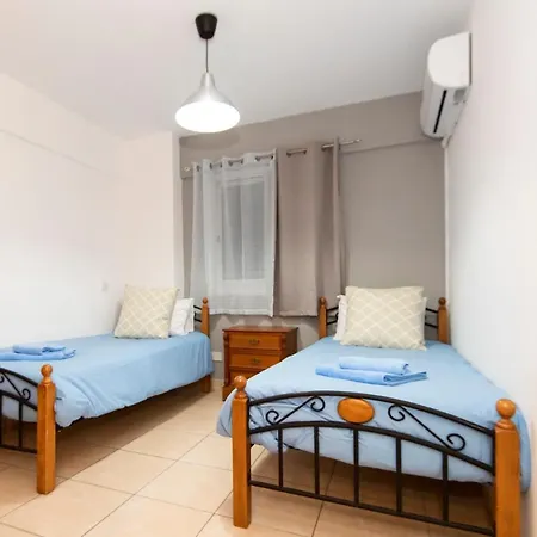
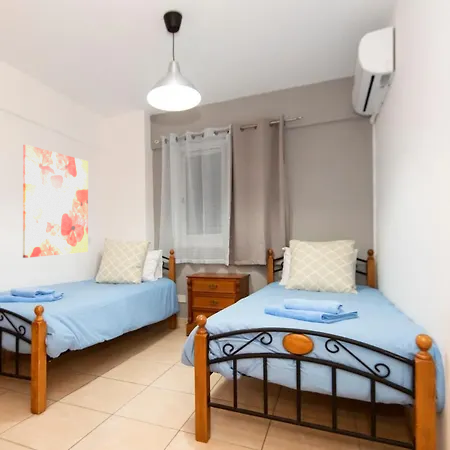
+ wall art [22,144,89,259]
